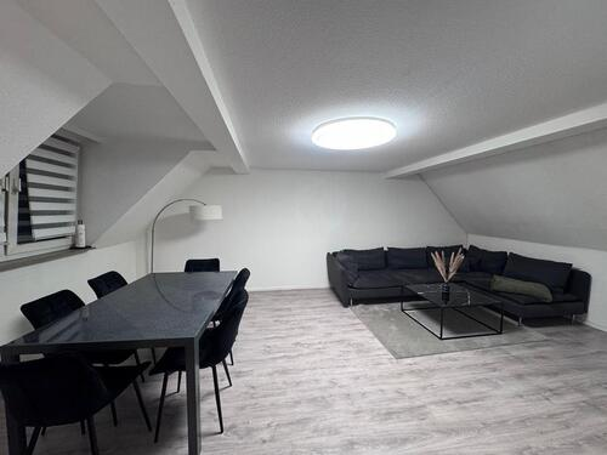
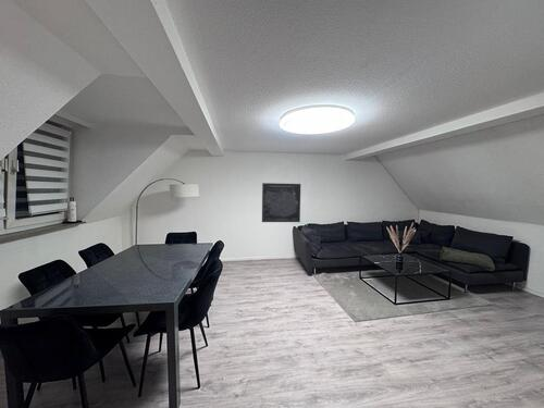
+ wall art [261,182,301,223]
